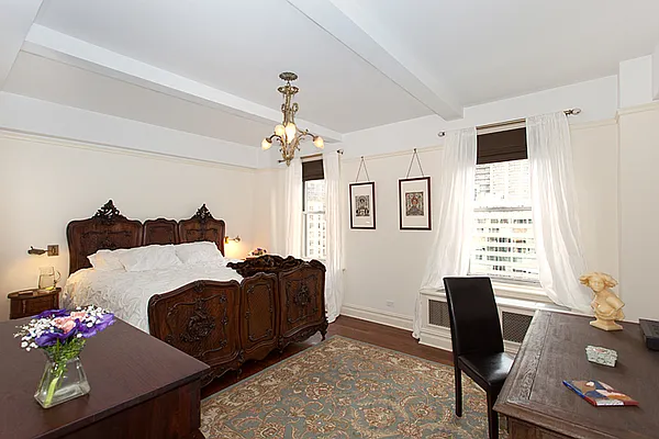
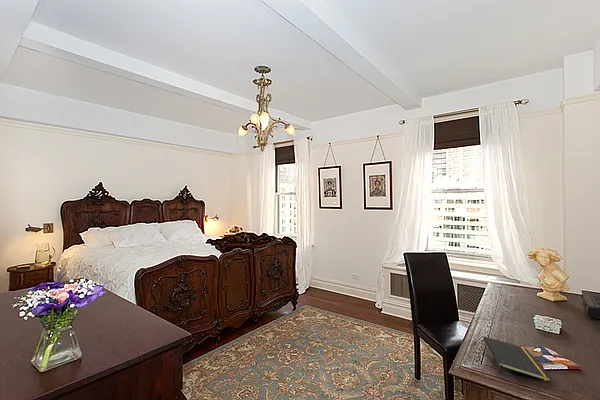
+ notepad [482,335,552,383]
